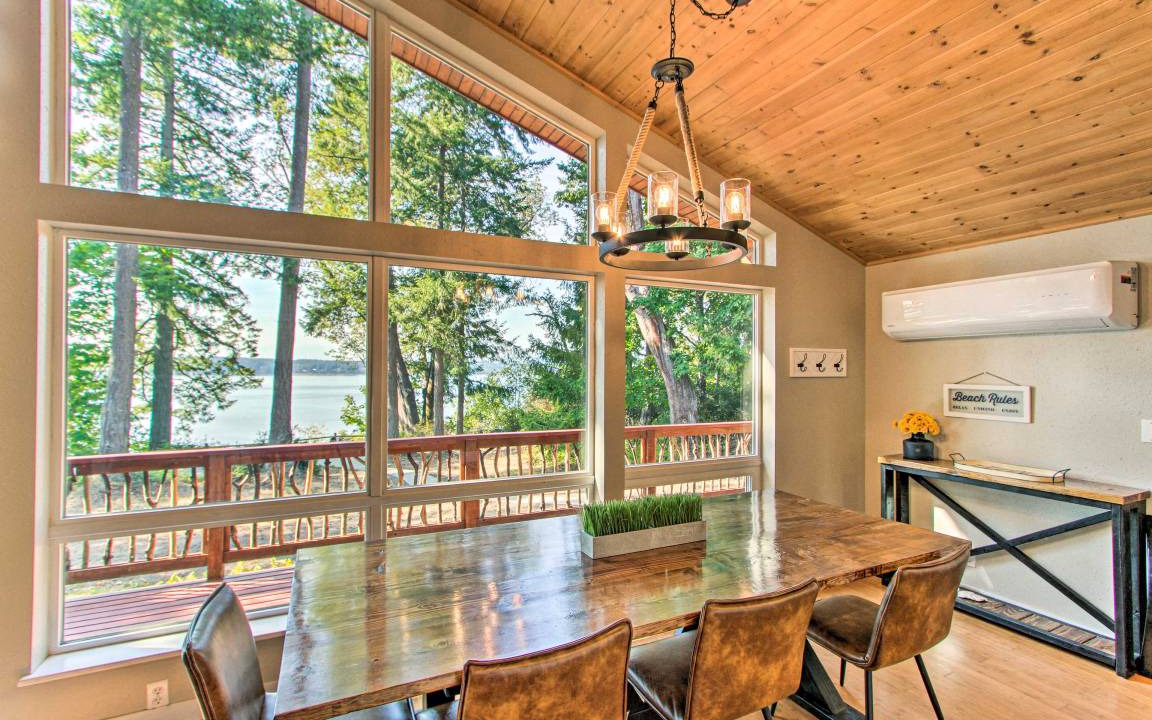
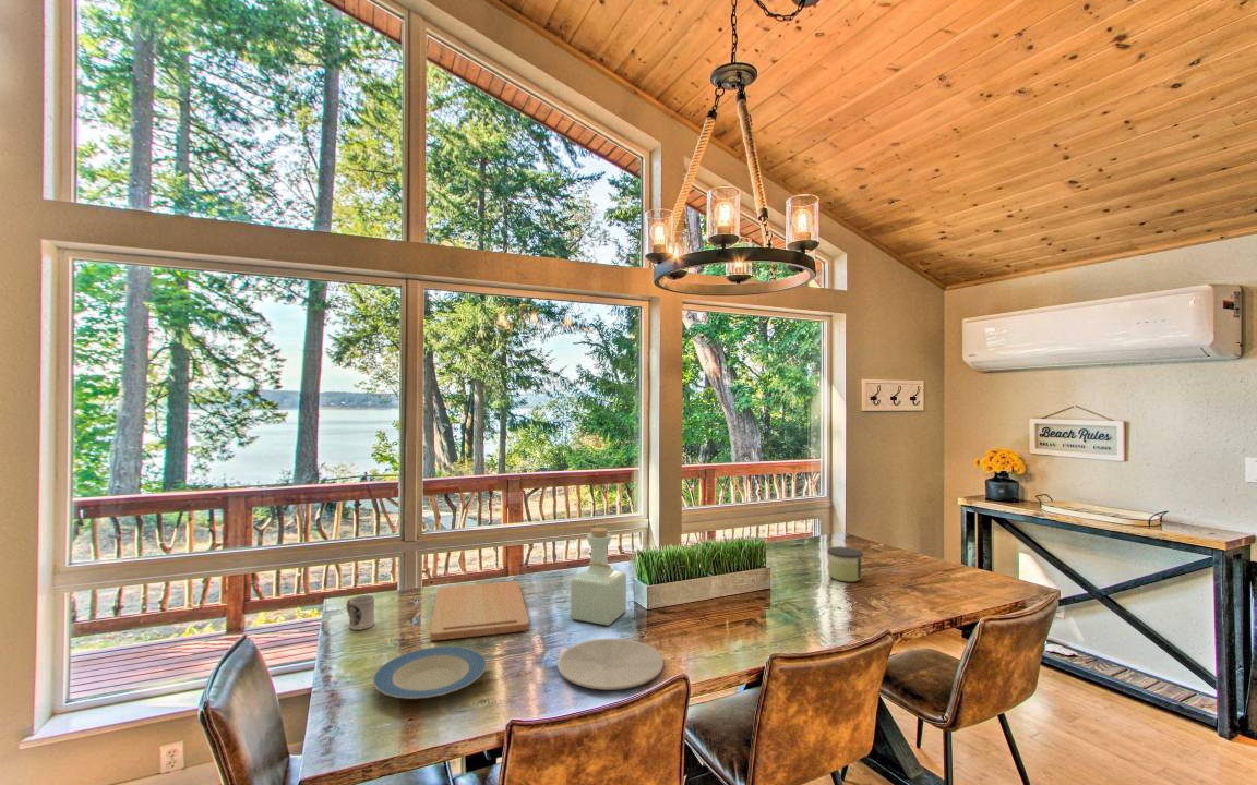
+ candle [827,545,864,583]
+ plate [556,638,665,691]
+ cutting board [429,580,530,641]
+ plate [372,645,488,700]
+ bottle [570,527,627,627]
+ cup [345,594,375,631]
